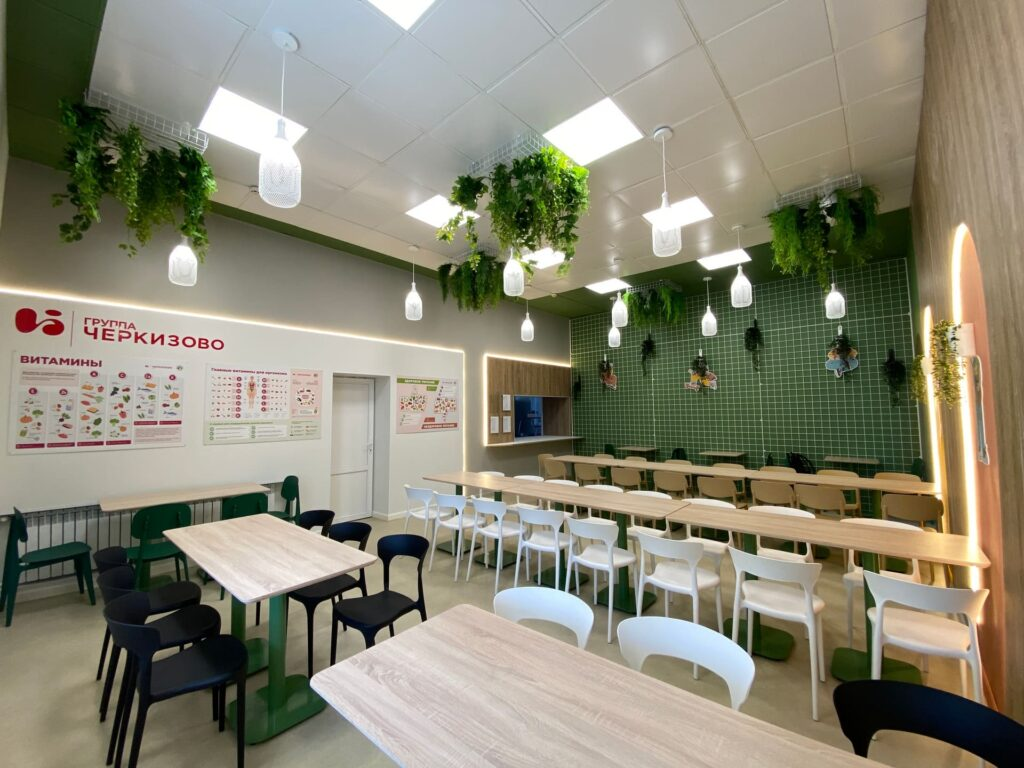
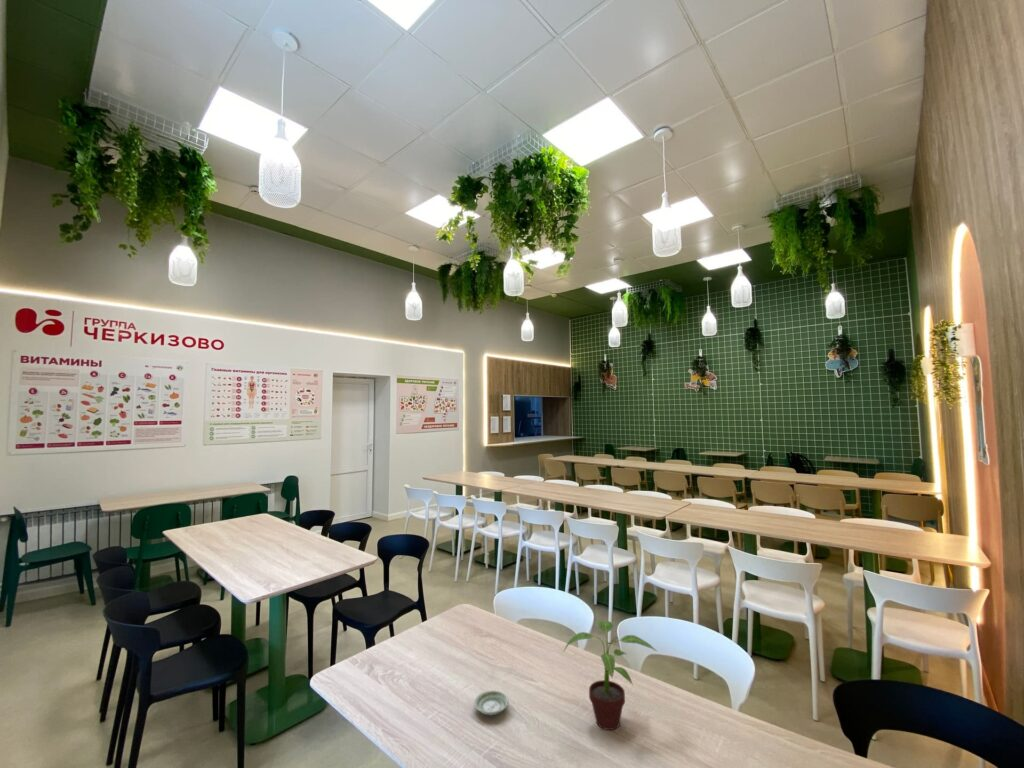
+ saucer [473,689,509,716]
+ potted plant [562,619,658,731]
